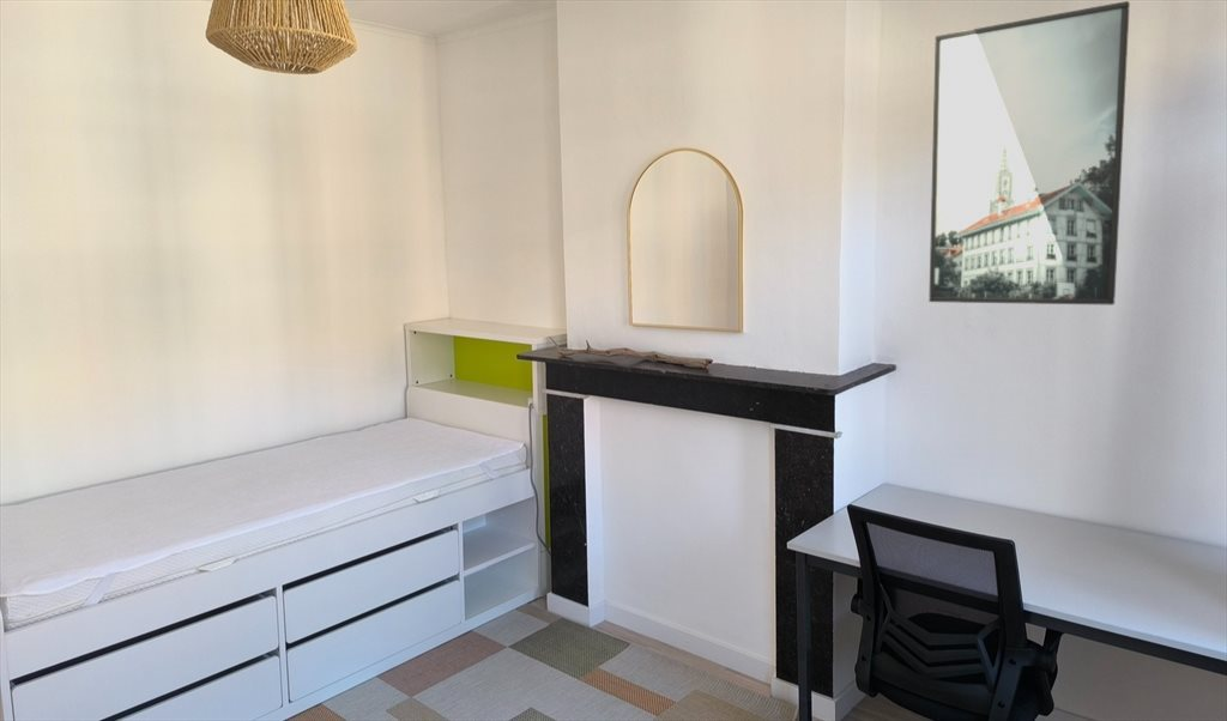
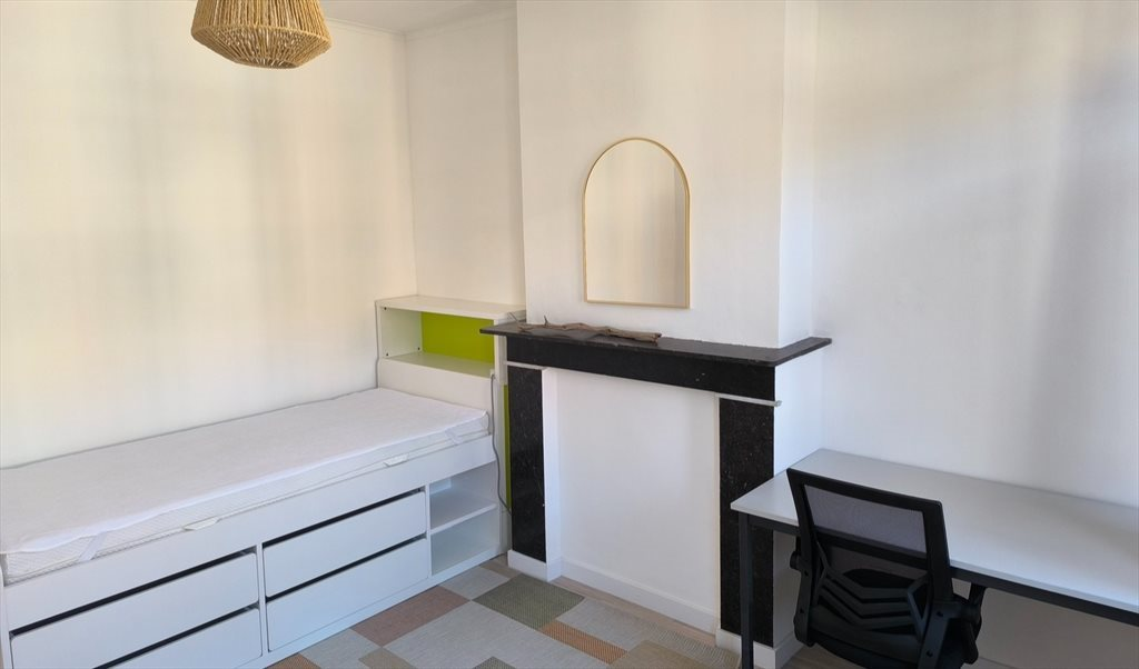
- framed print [927,0,1131,307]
